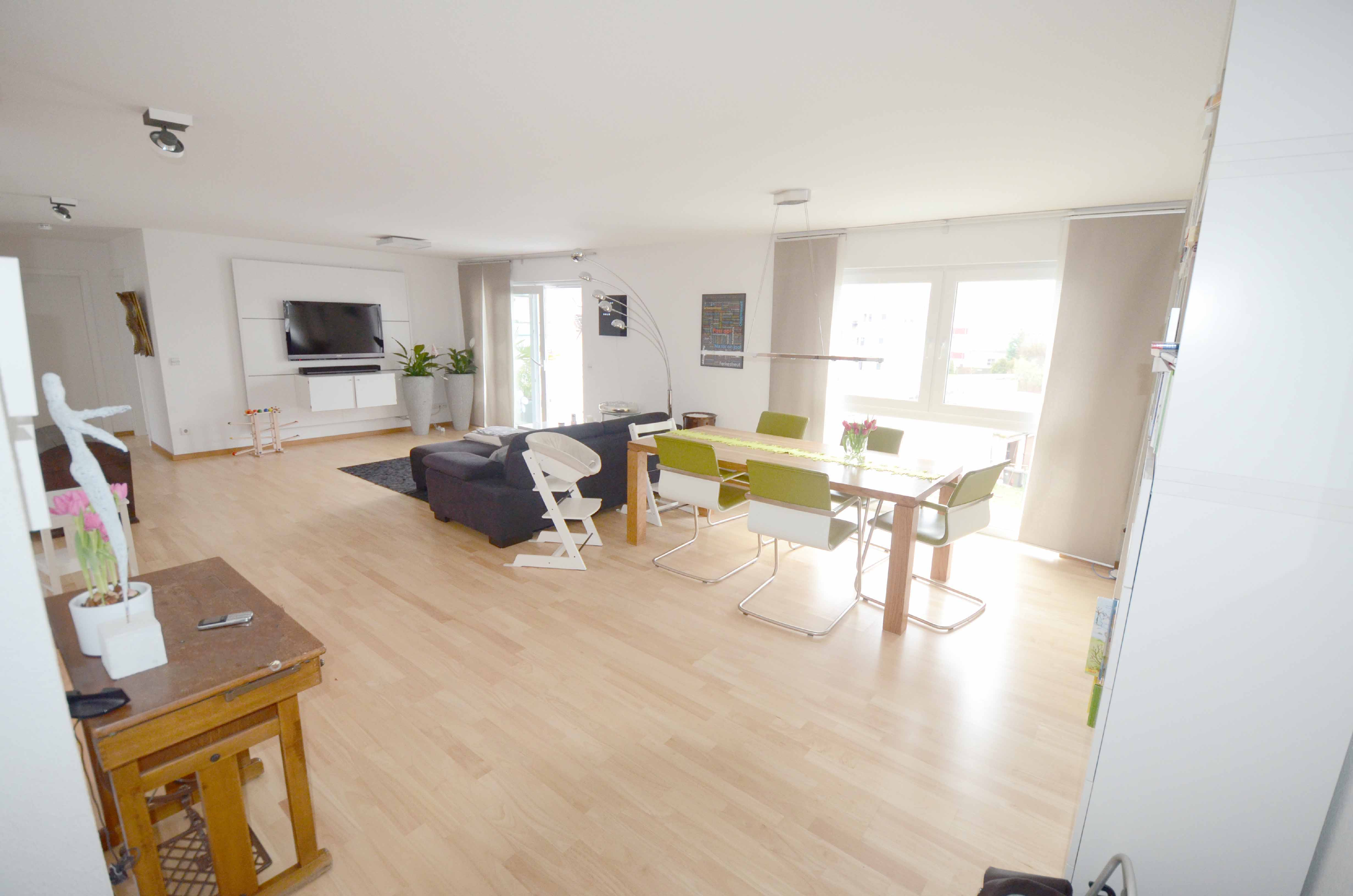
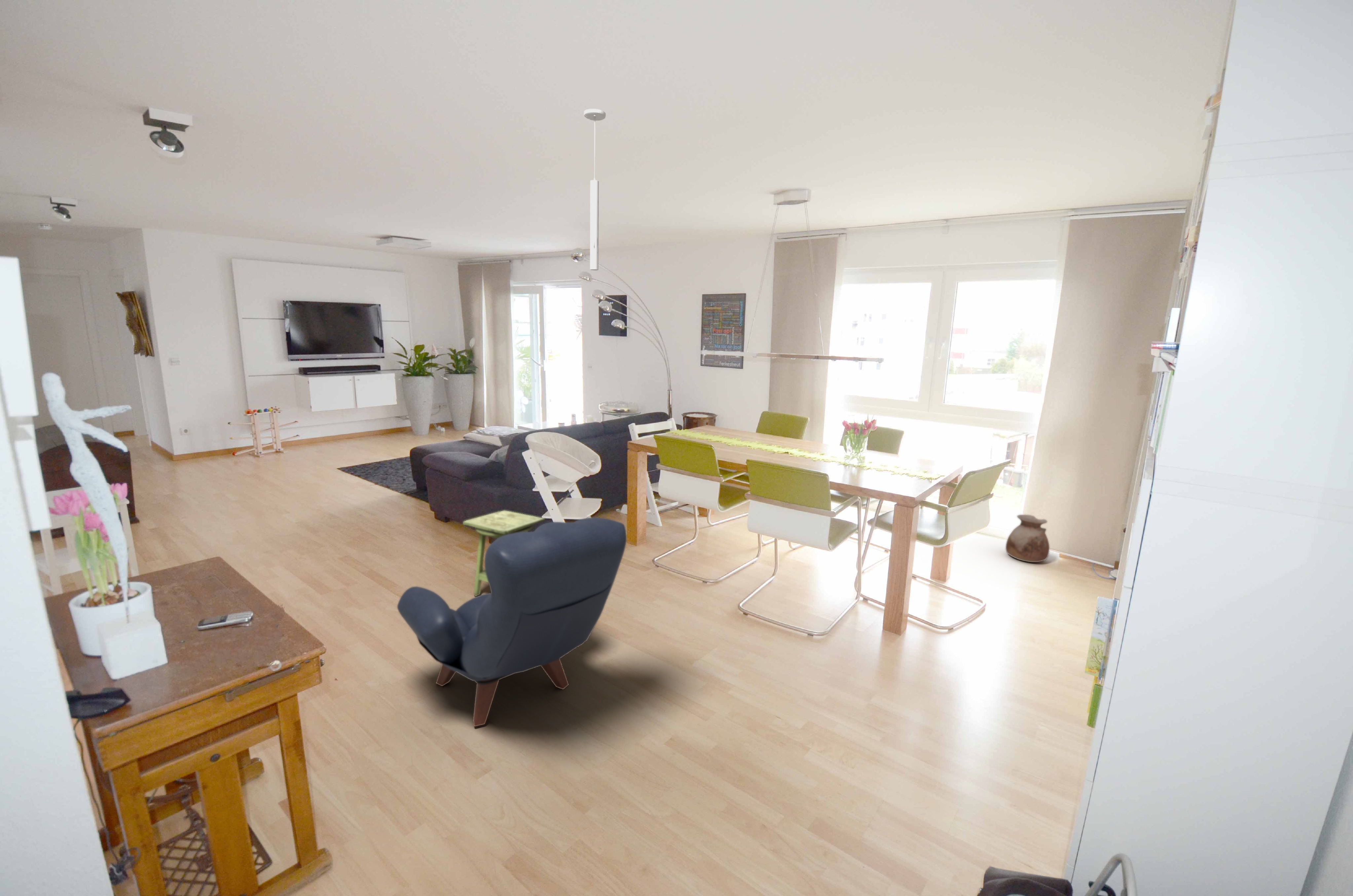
+ ceiling light [583,108,606,271]
+ side table [462,510,546,596]
+ armchair [397,517,627,727]
+ vase [1005,514,1050,562]
